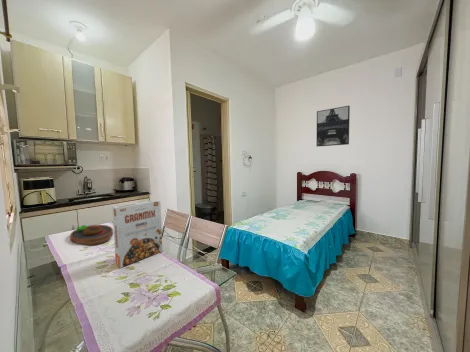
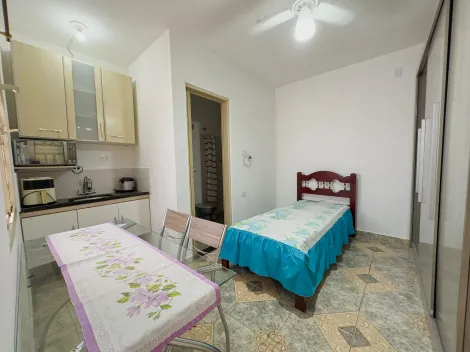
- wall art [316,105,351,147]
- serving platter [69,224,114,246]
- cereal box [111,199,163,269]
